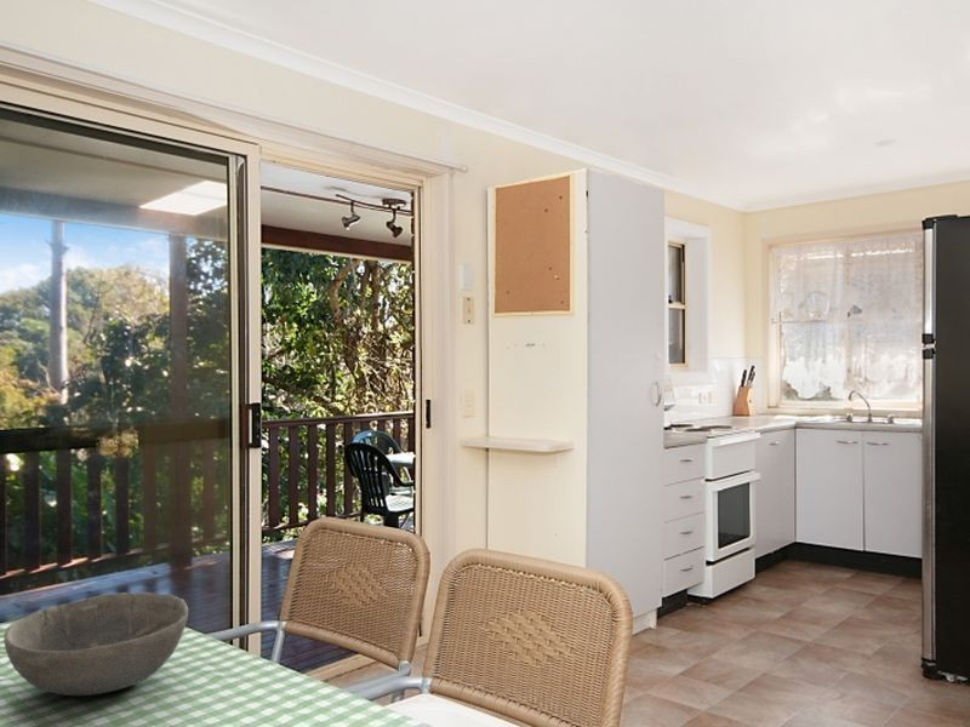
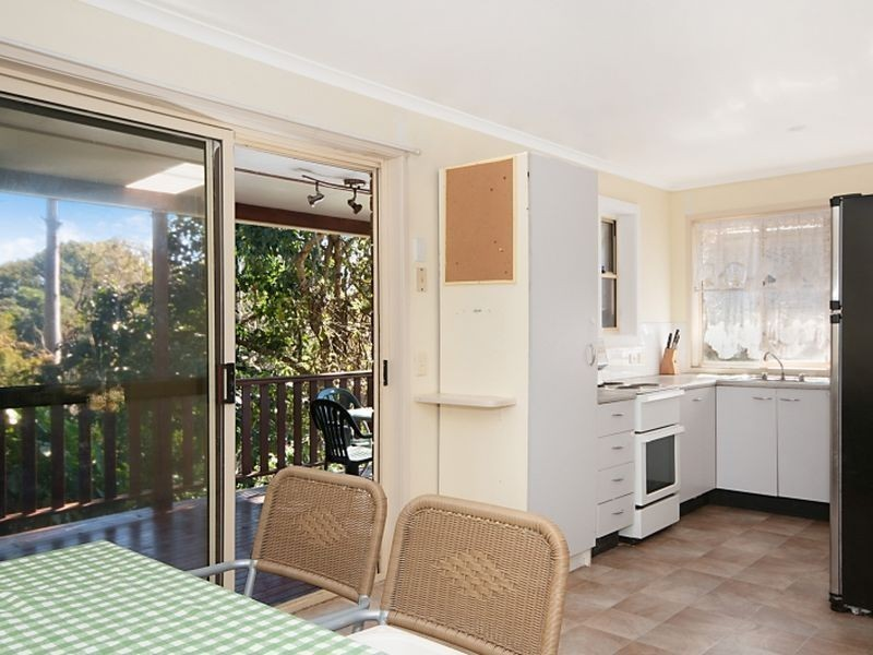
- bowl [2,591,189,697]
